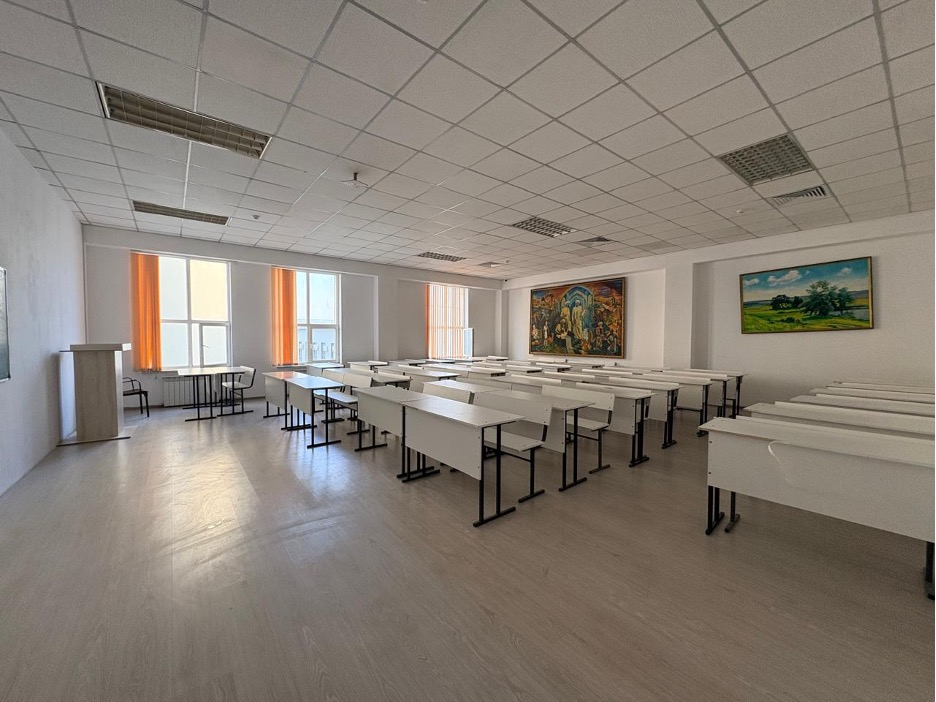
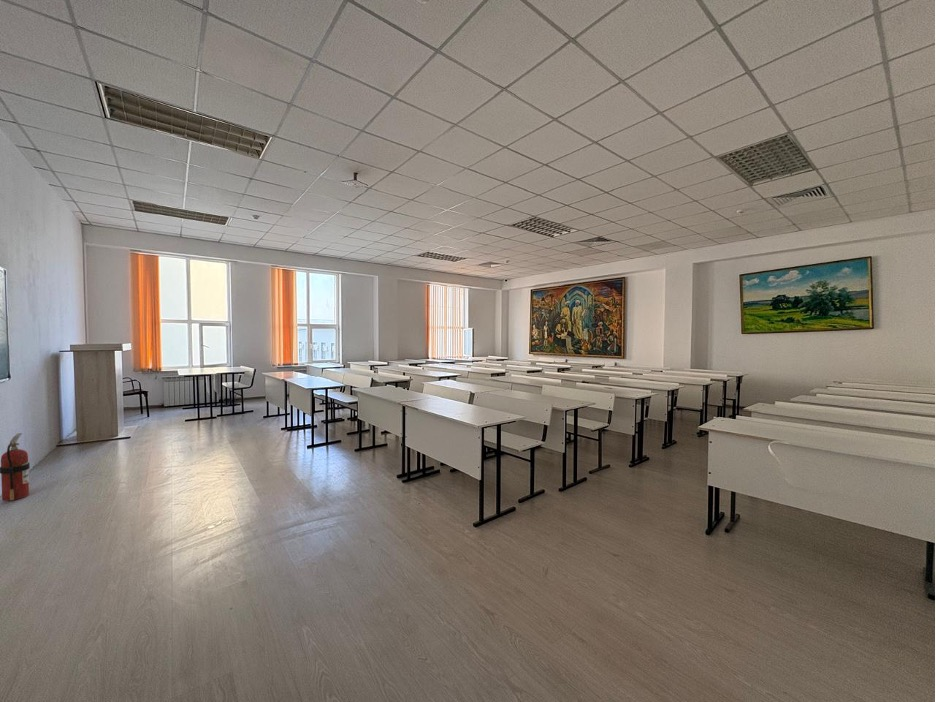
+ fire extinguisher [0,432,31,502]
